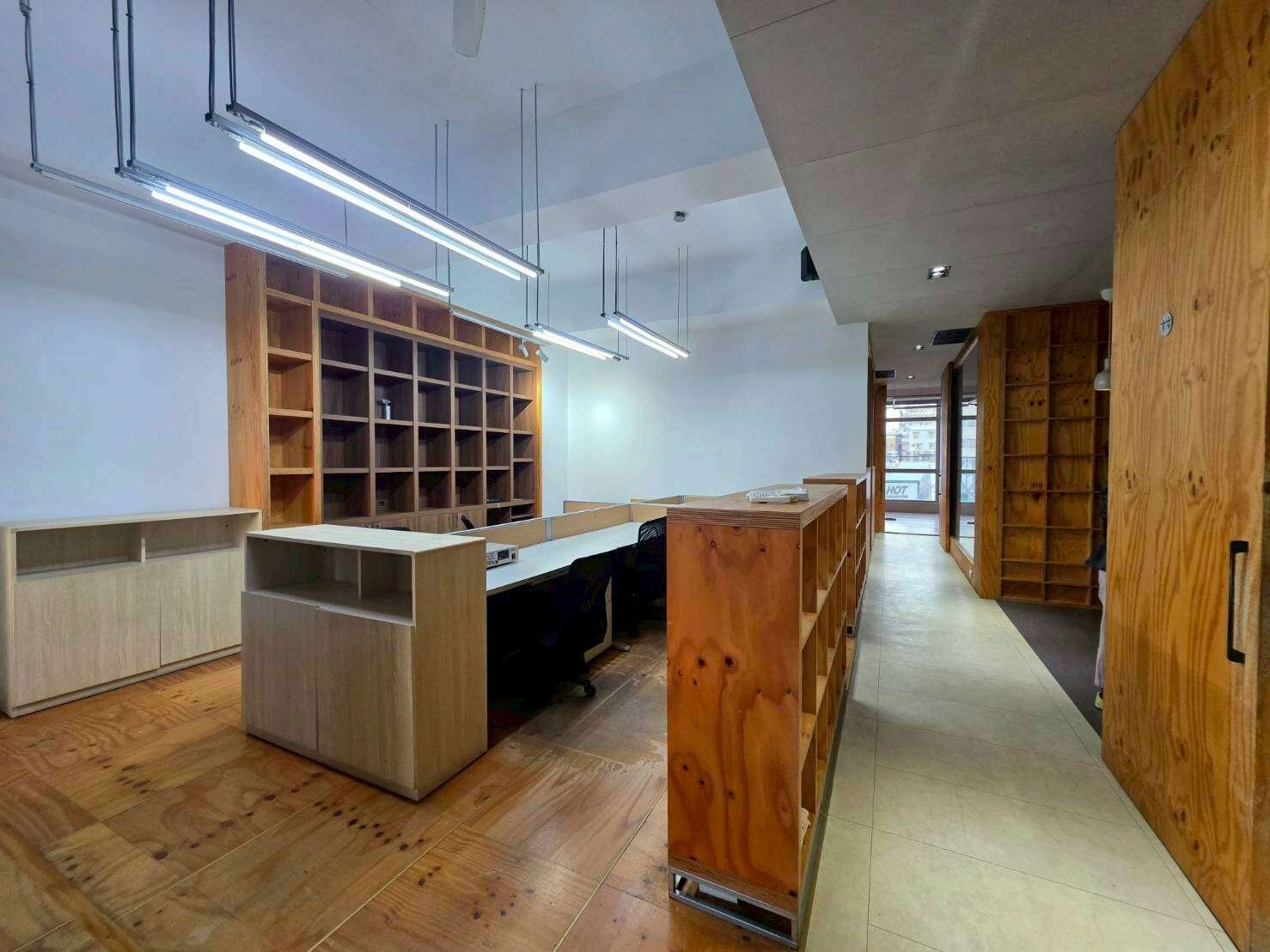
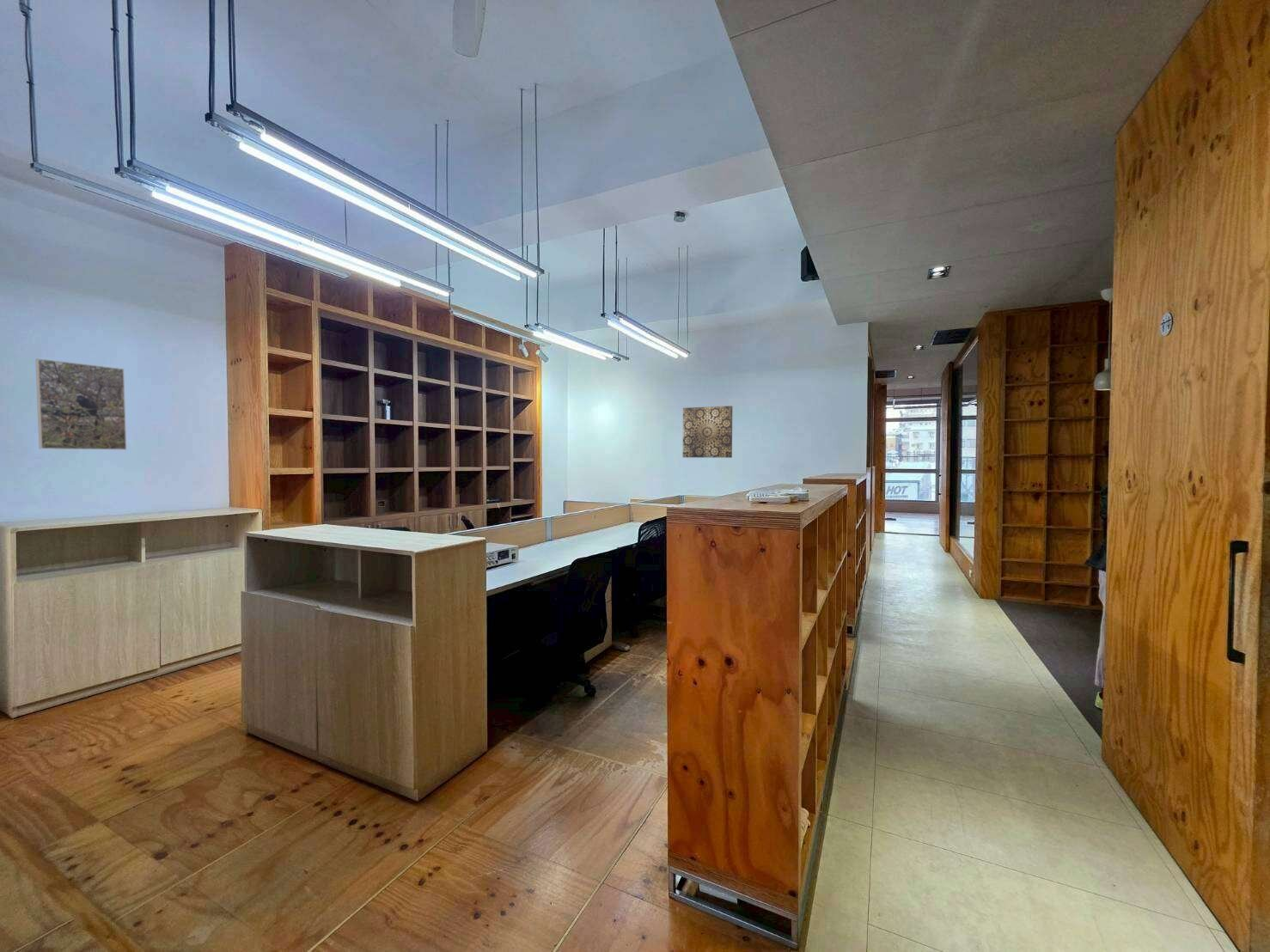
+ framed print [34,357,127,450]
+ wall art [682,405,733,459]
